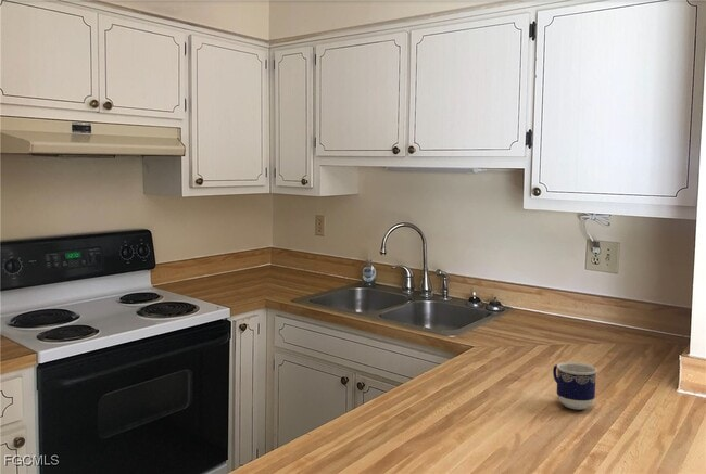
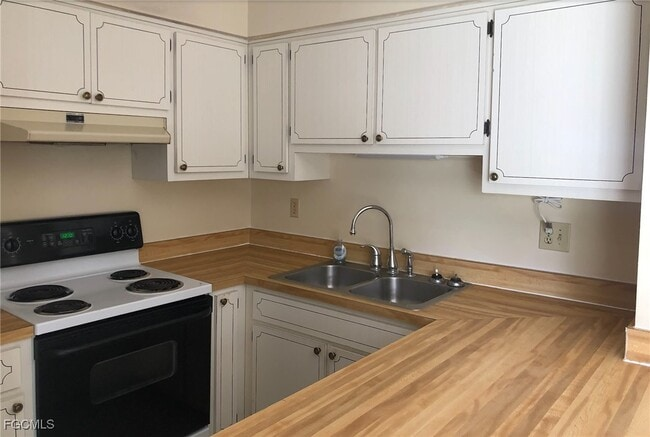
- cup [552,361,598,410]
